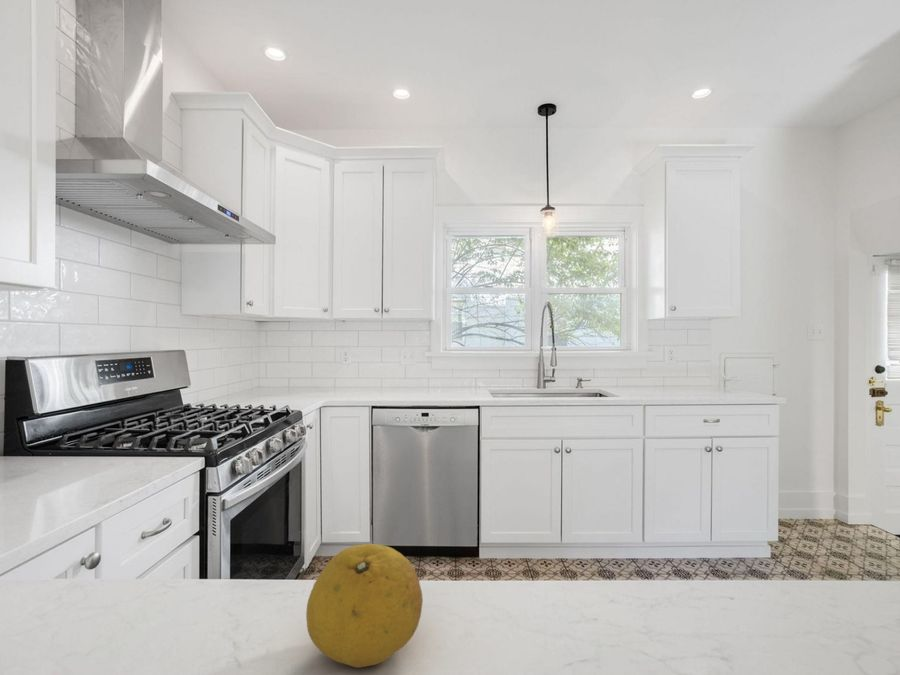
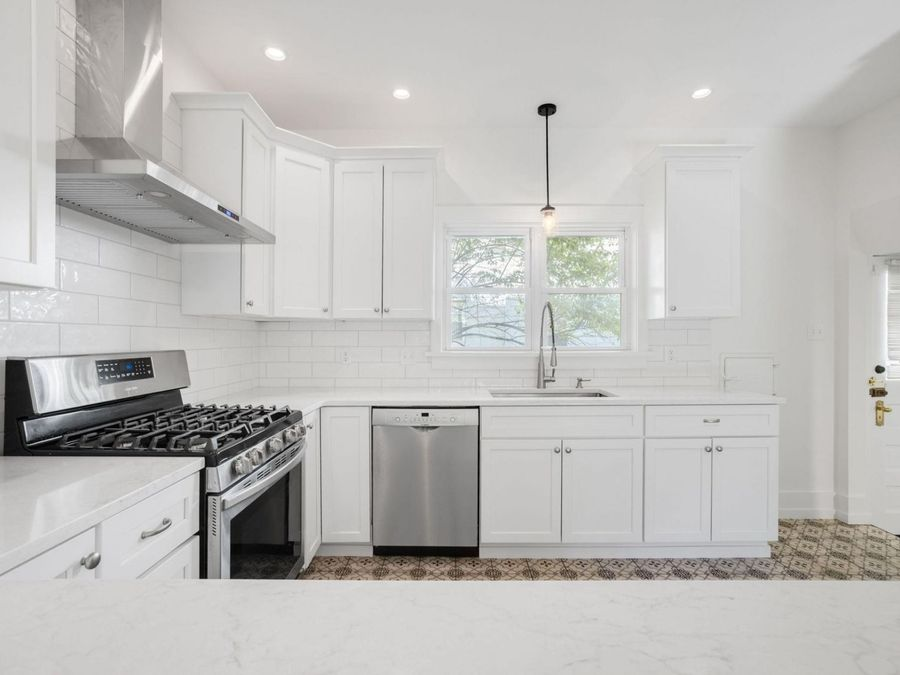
- fruit [305,543,424,669]
